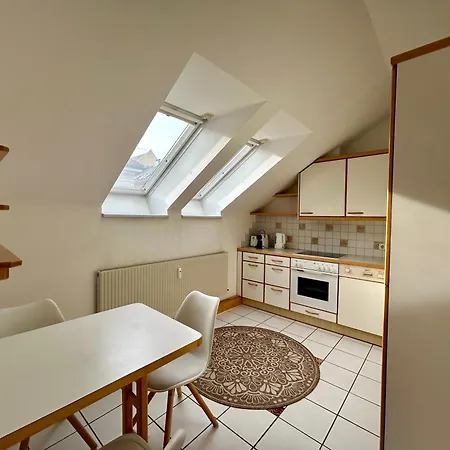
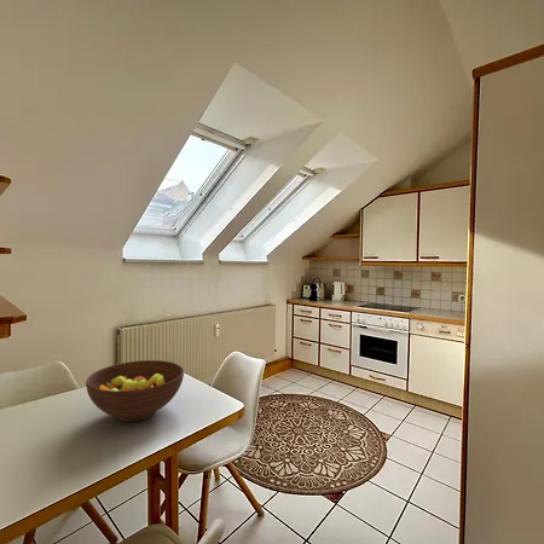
+ fruit bowl [85,359,185,423]
